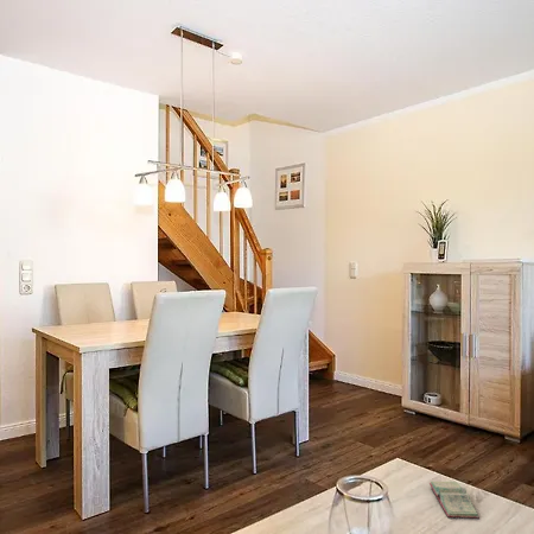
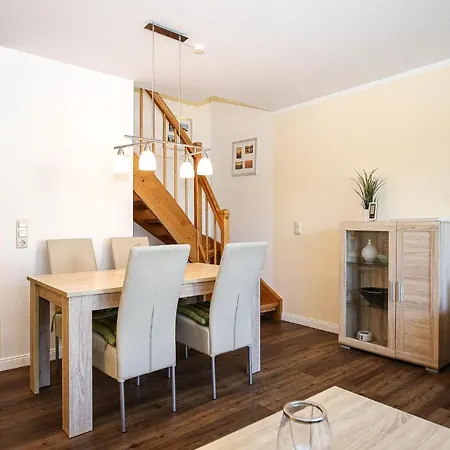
- book [428,481,481,520]
